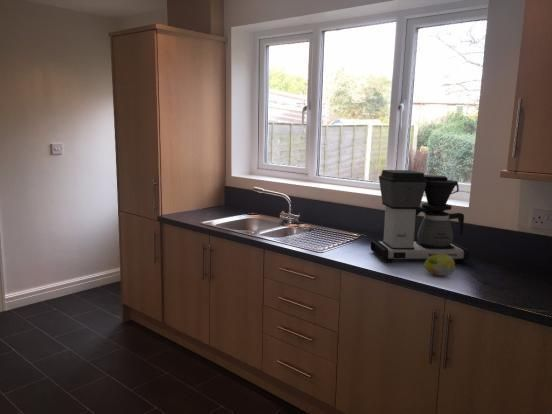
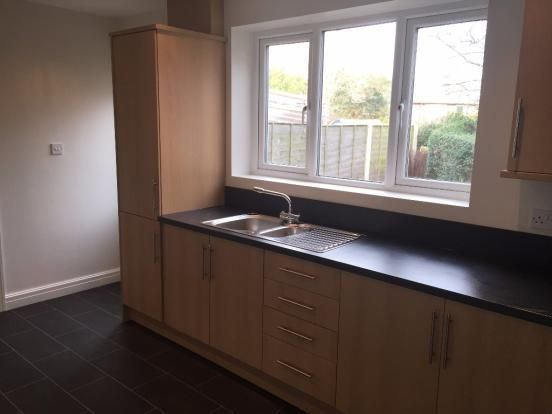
- coffee maker [370,169,470,263]
- fruit [423,254,456,277]
